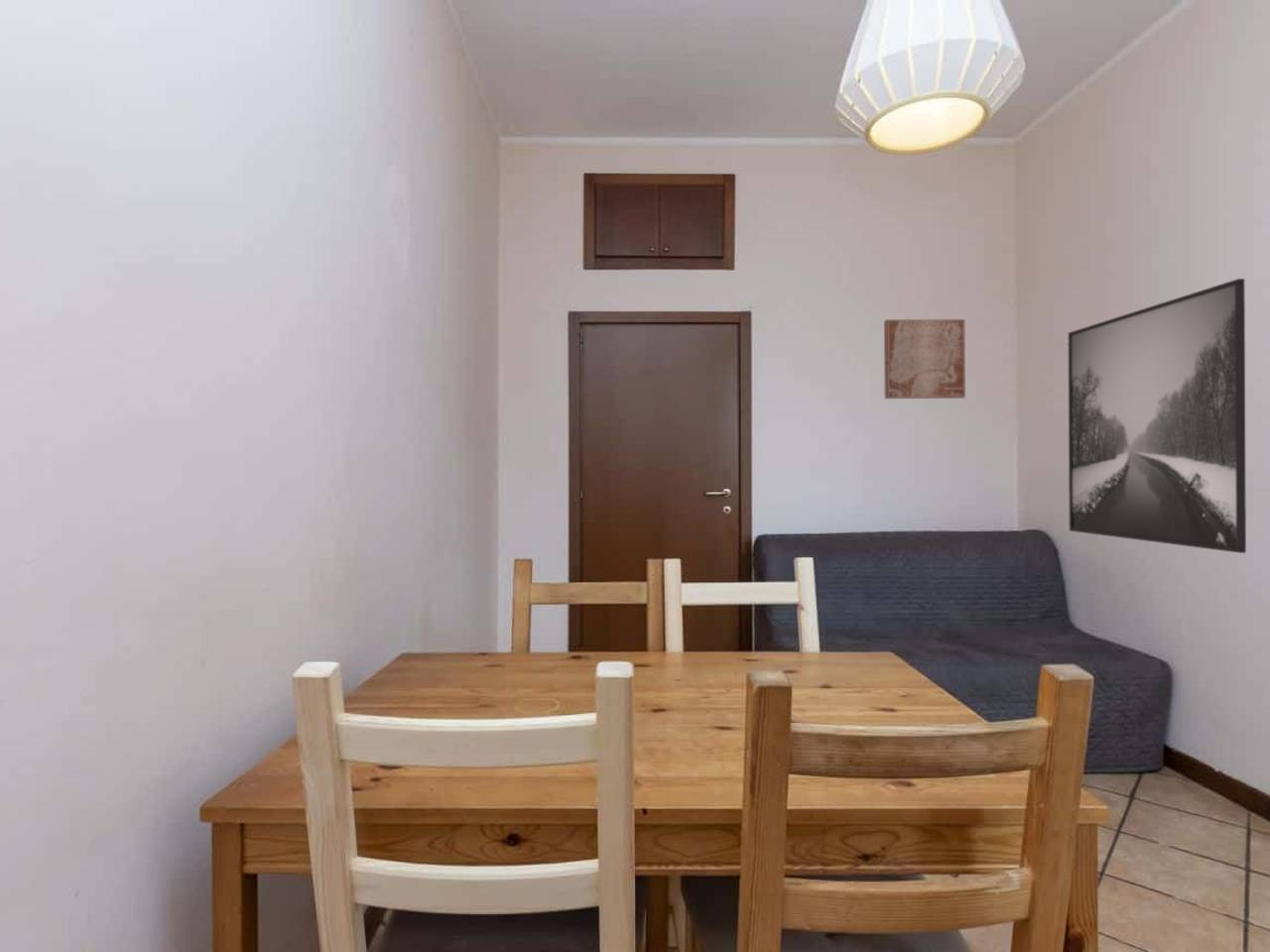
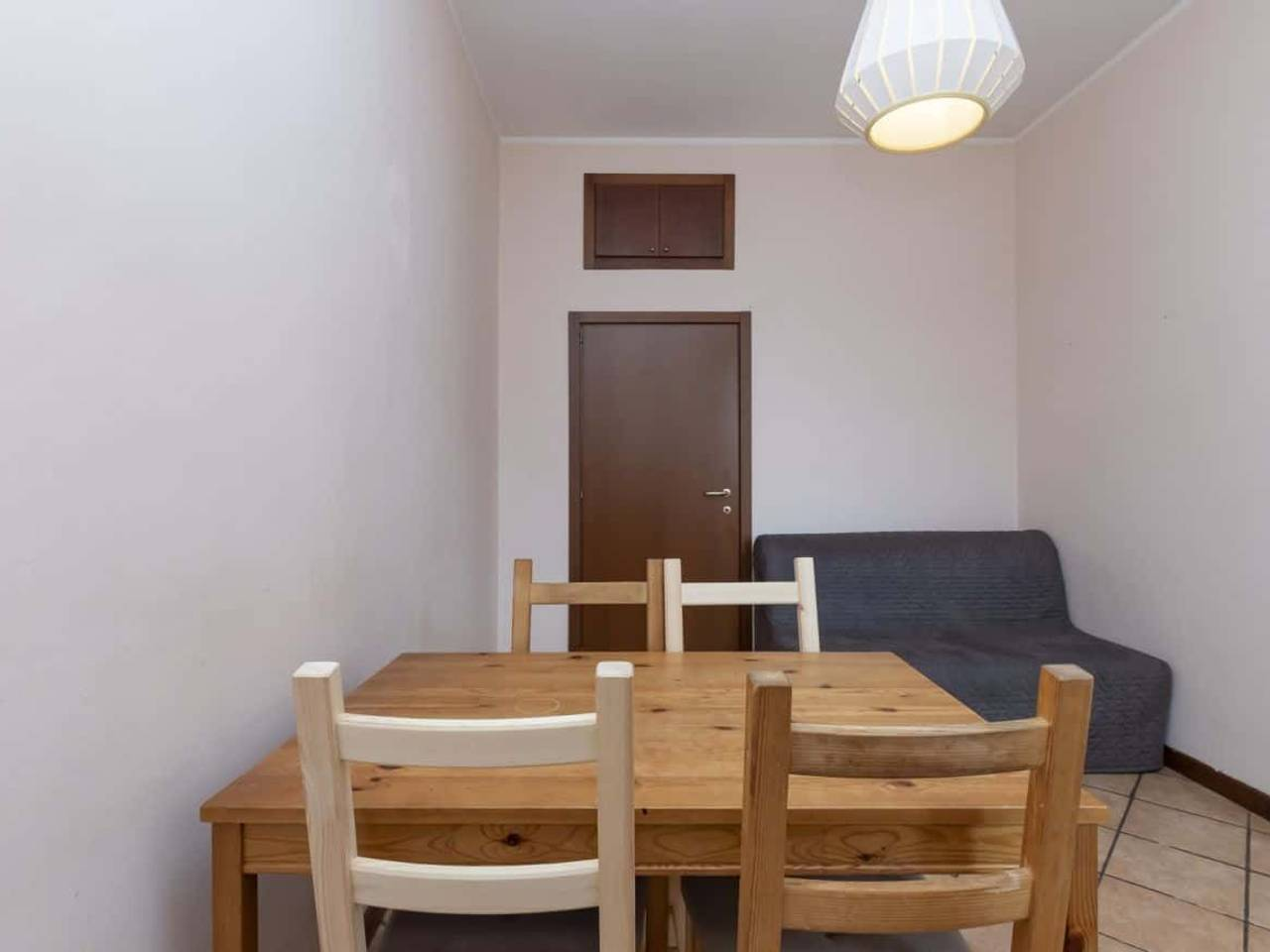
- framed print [1068,278,1247,554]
- wall art [883,318,966,400]
